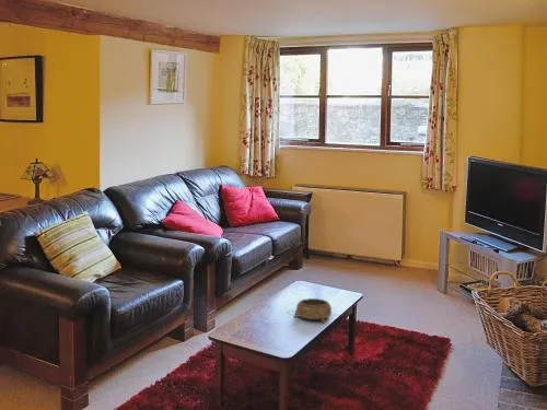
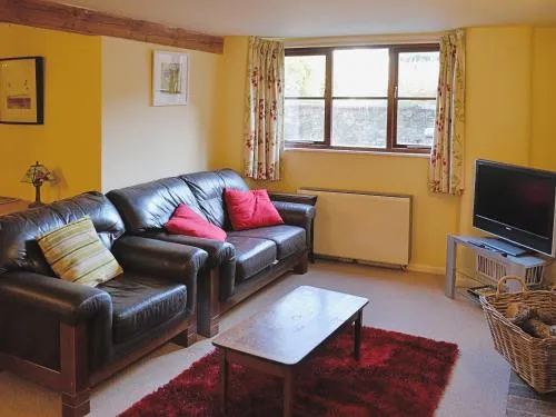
- decorative bowl [293,297,333,324]
